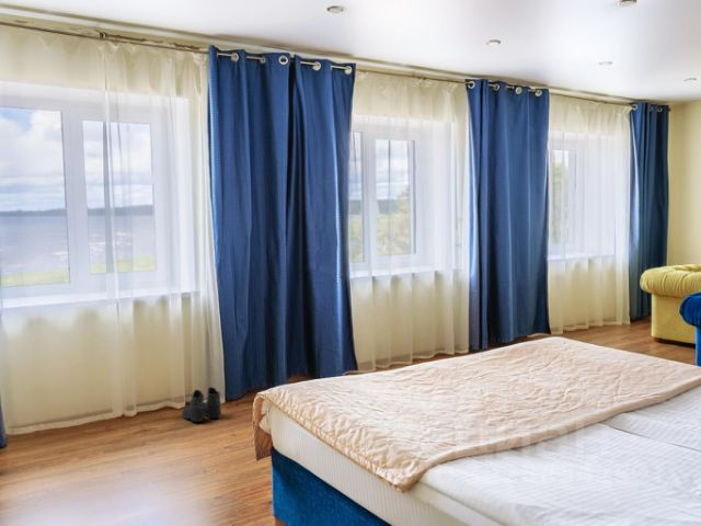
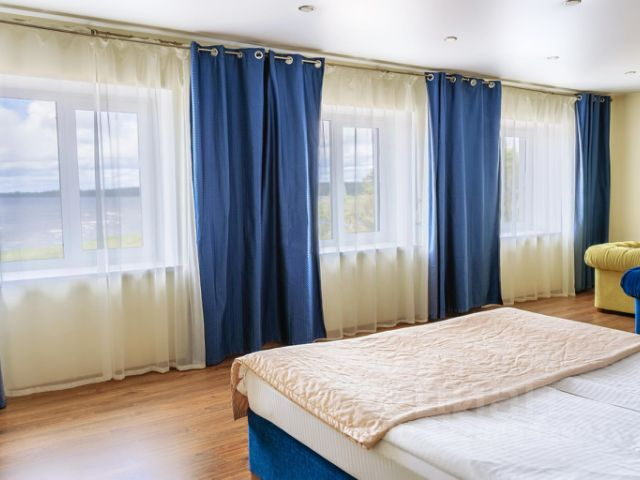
- boots [181,386,222,423]
